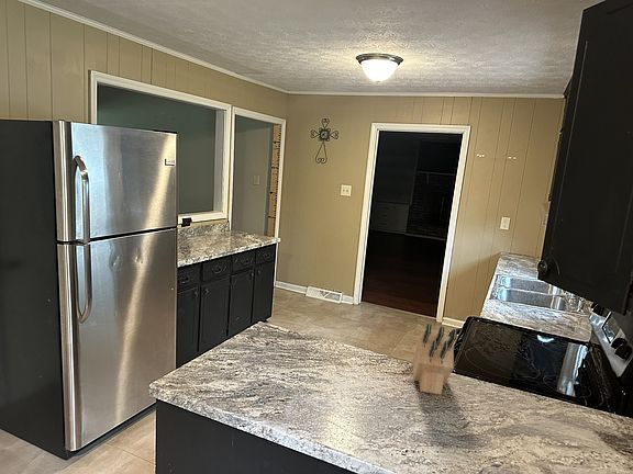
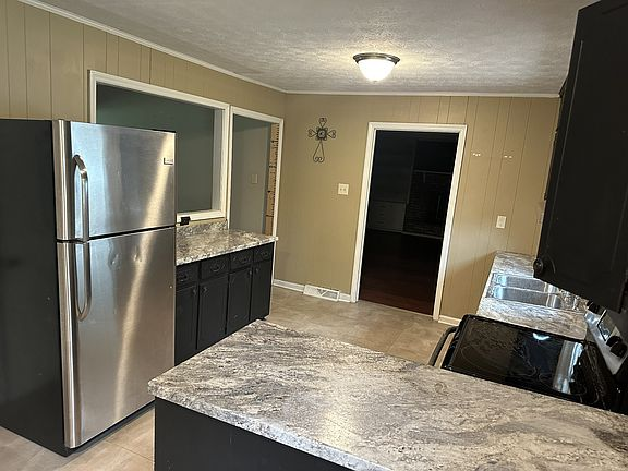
- knife block [411,323,458,396]
